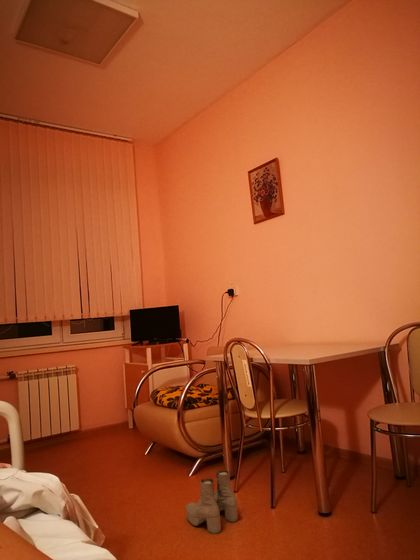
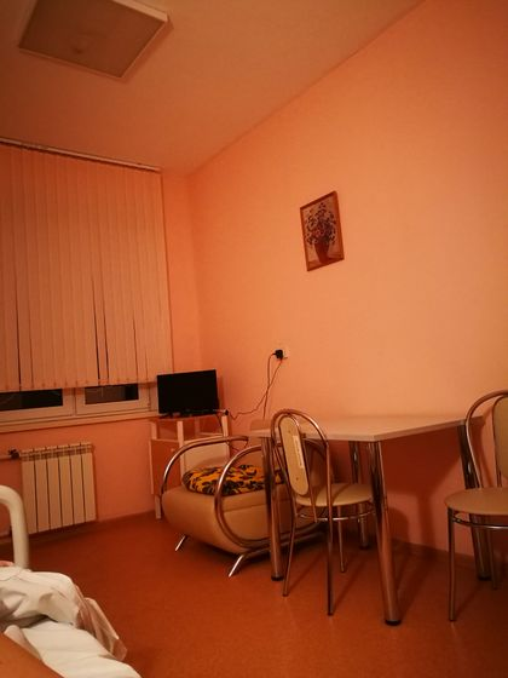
- boots [185,469,239,535]
